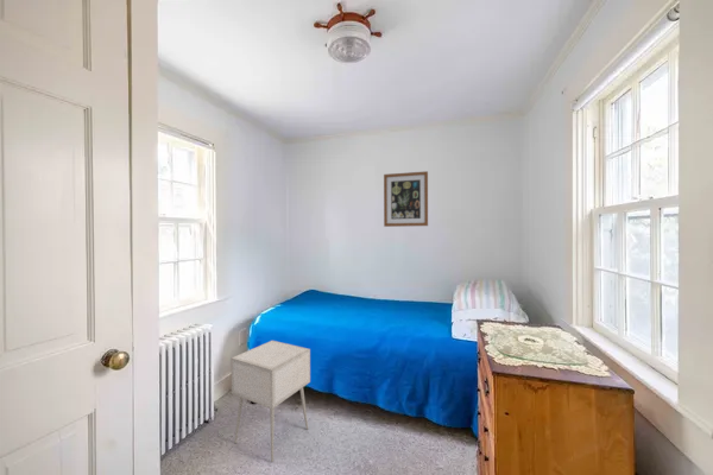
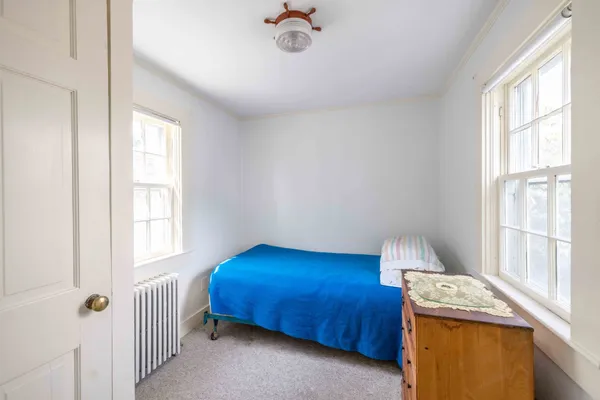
- nightstand [231,340,311,463]
- wall art [383,170,429,228]
